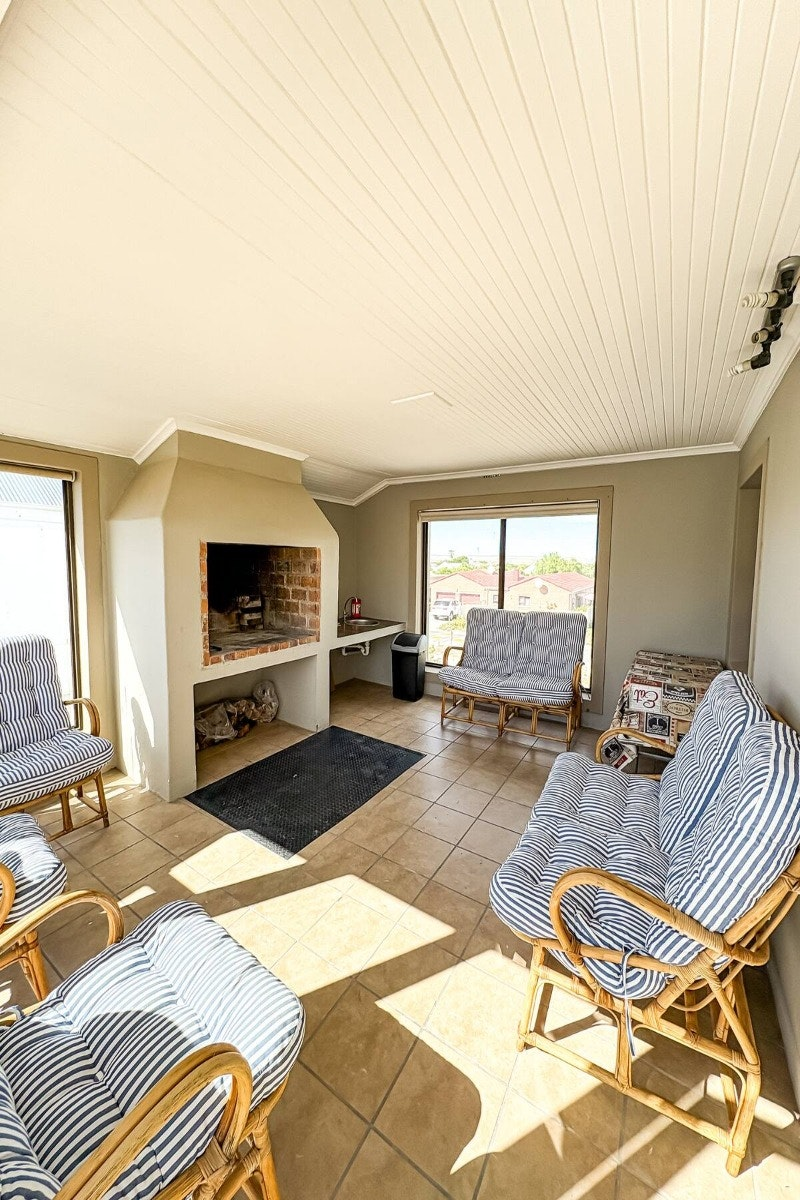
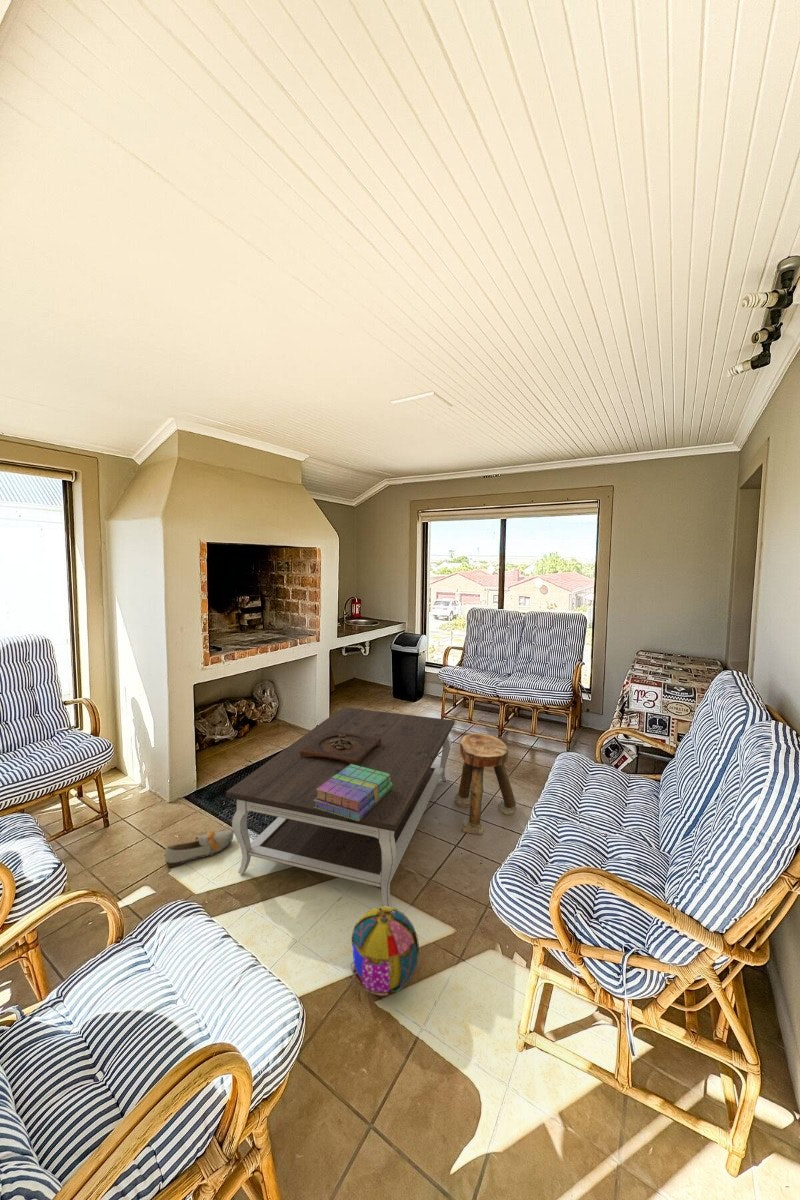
+ wooden tray [300,730,381,766]
+ books [313,764,393,821]
+ shoe [164,829,235,868]
+ stool [454,733,517,836]
+ ball [350,906,420,996]
+ coffee table [225,706,455,907]
